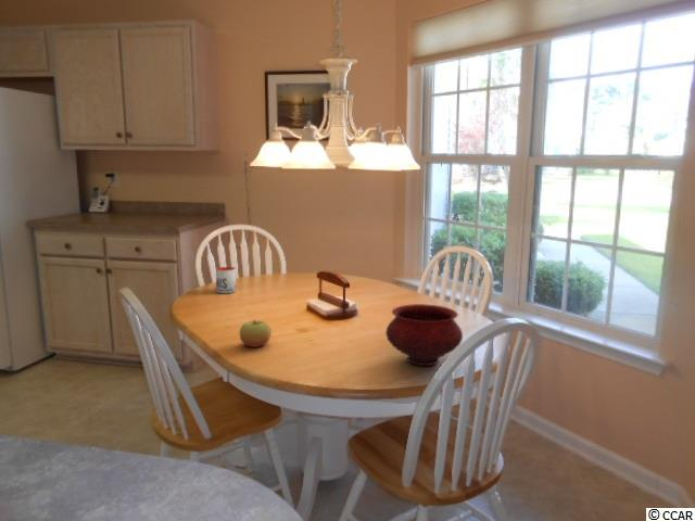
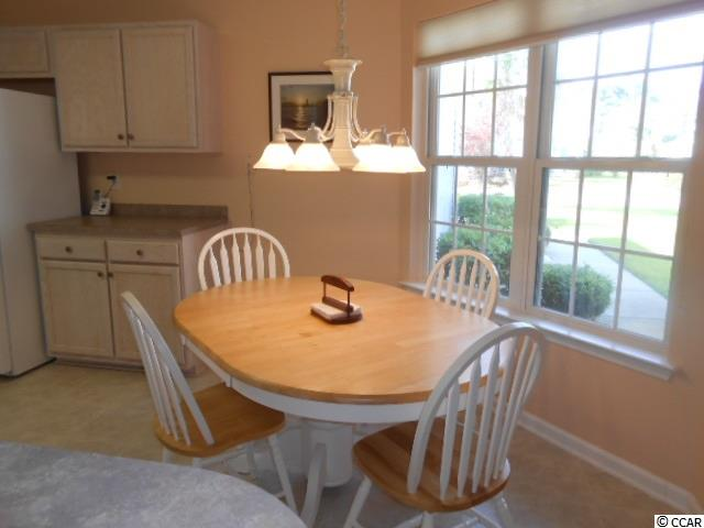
- bowl [384,303,464,367]
- mug [215,266,237,294]
- apple [239,319,273,348]
